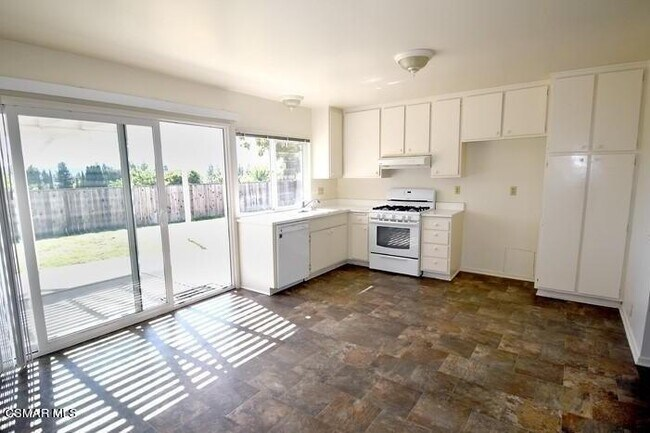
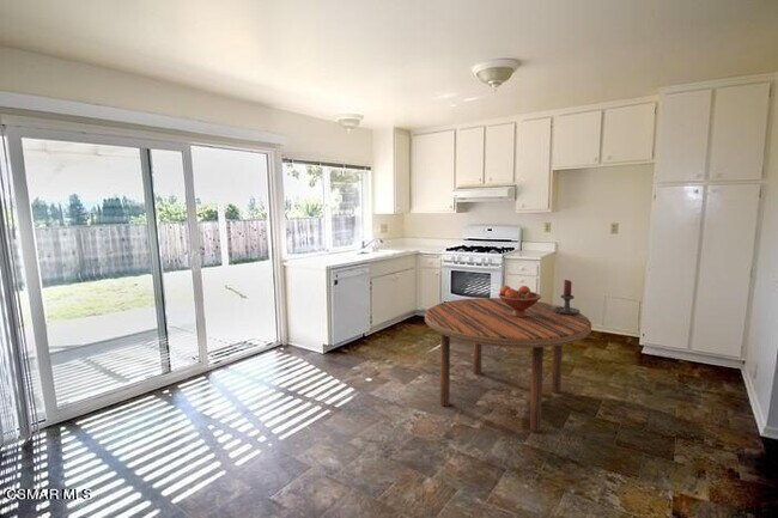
+ dining table [424,297,592,433]
+ candle holder [552,279,581,315]
+ fruit bowl [498,285,542,317]
